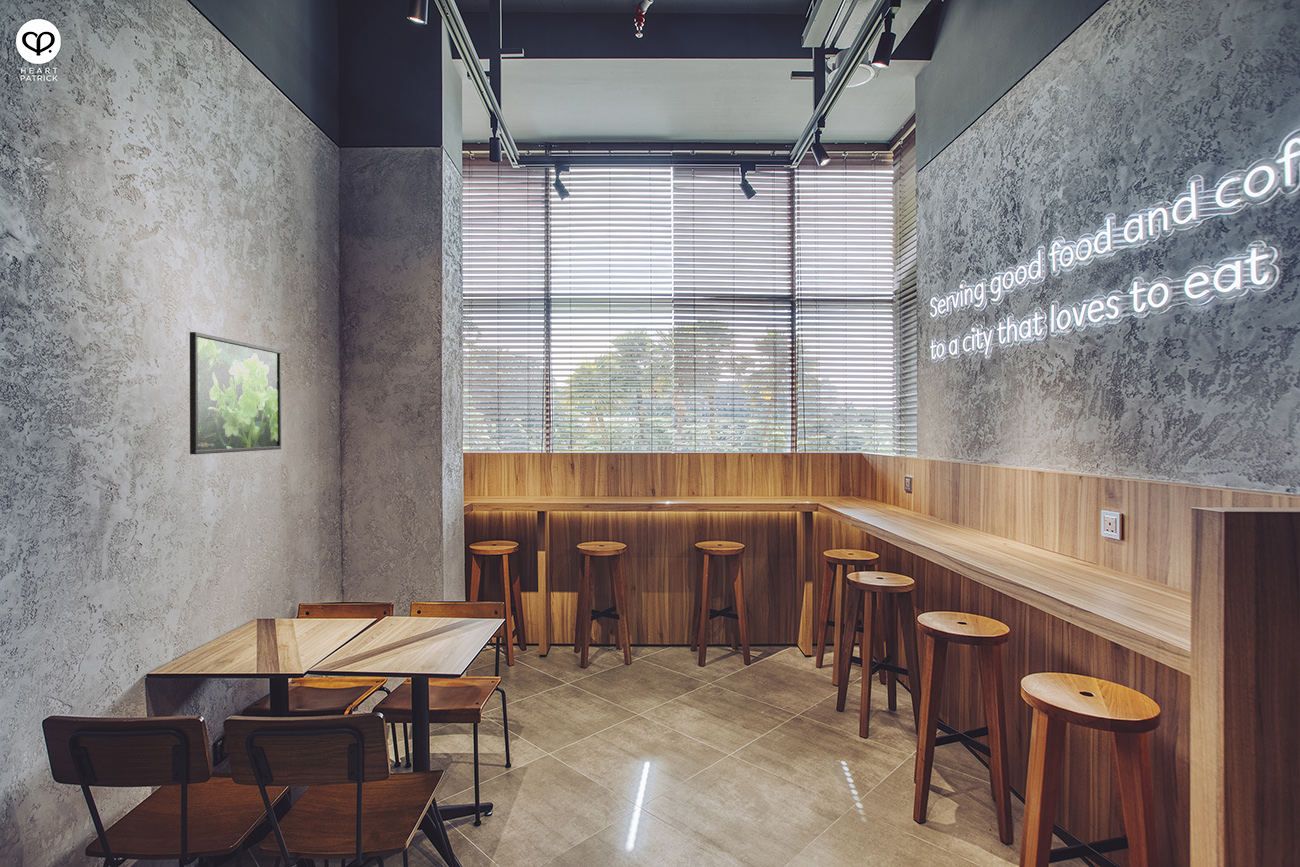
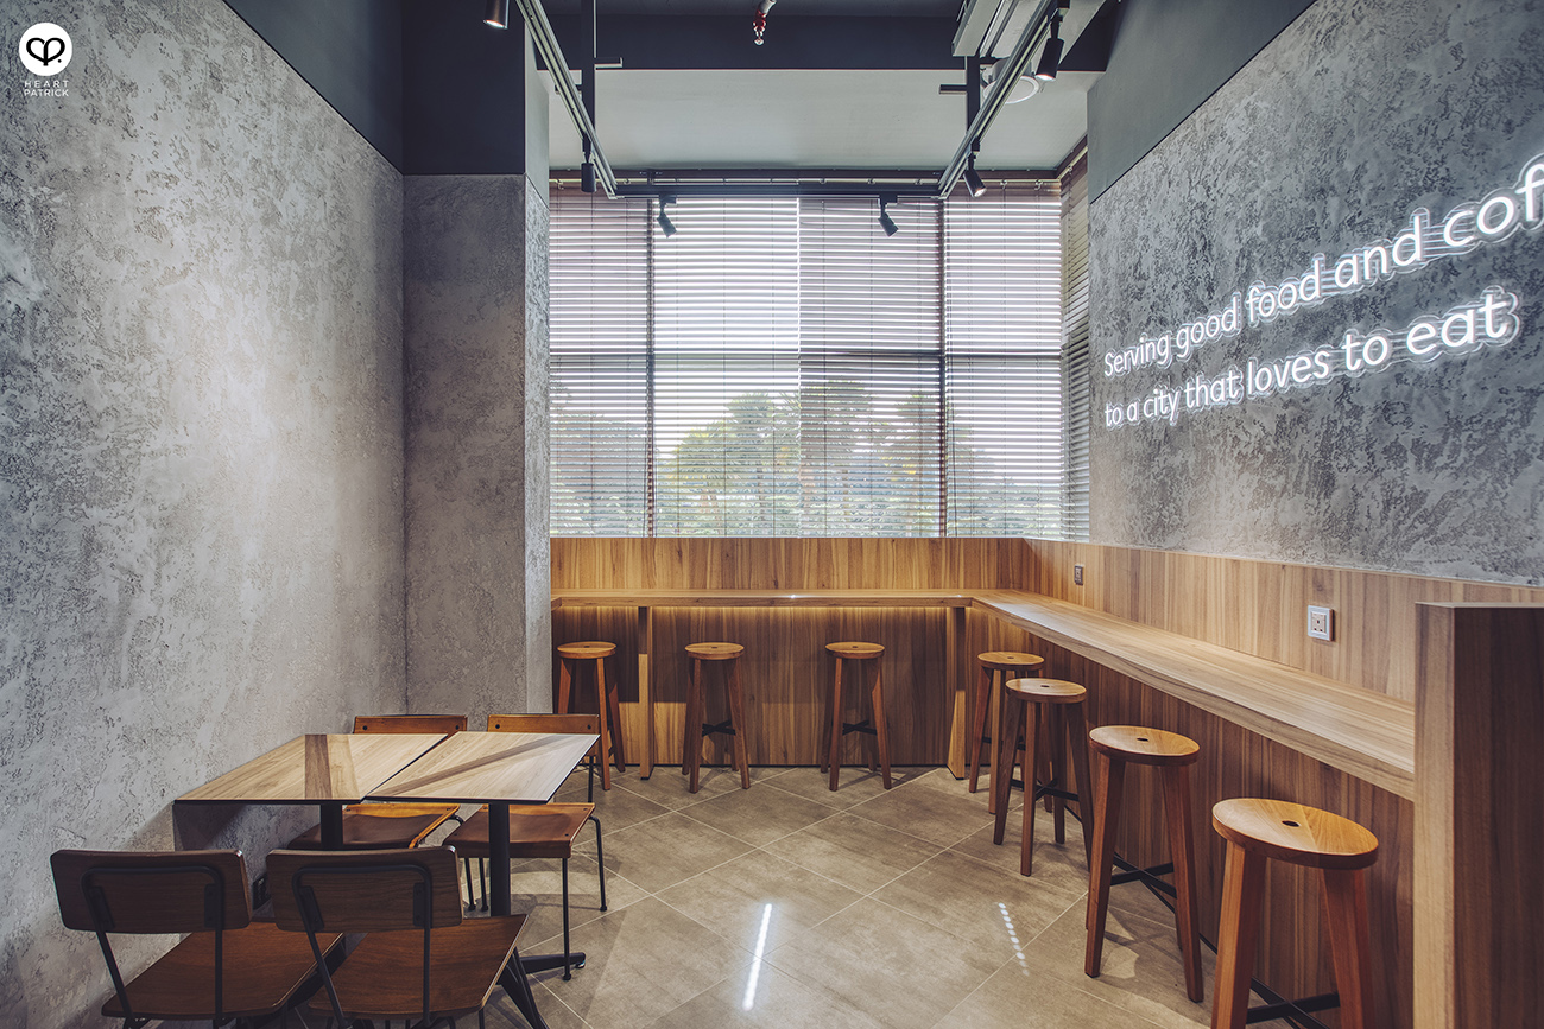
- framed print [189,331,282,455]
